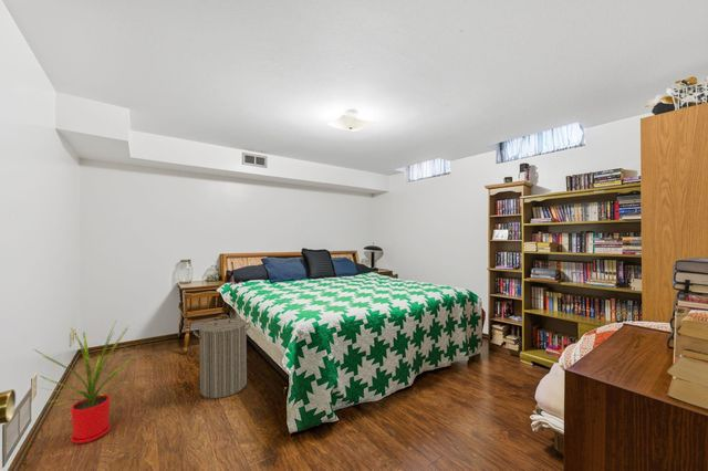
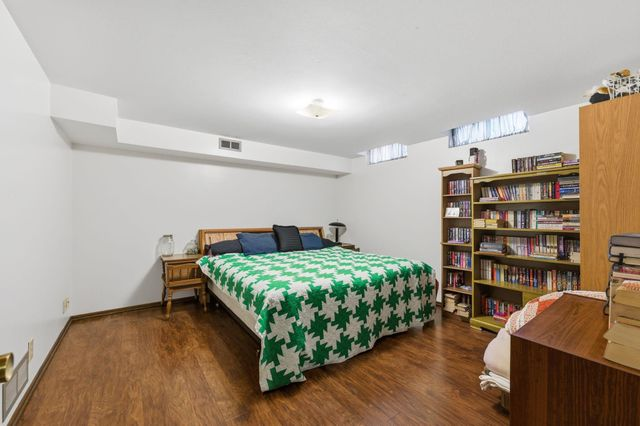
- laundry hamper [192,314,252,399]
- house plant [33,318,136,444]
